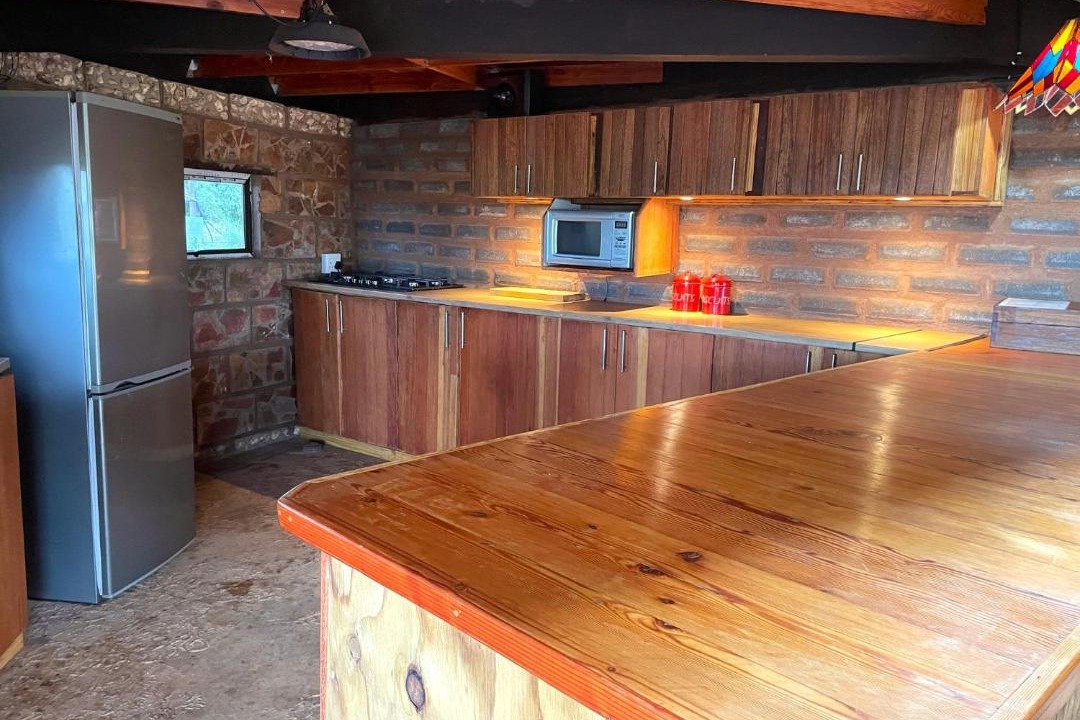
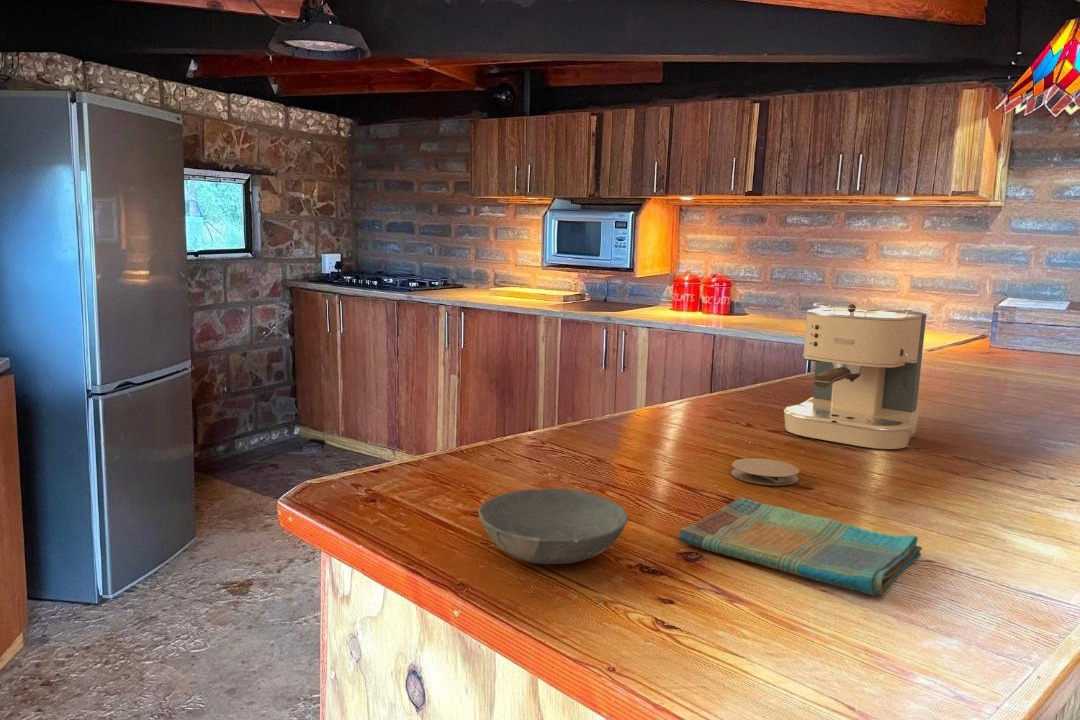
+ coaster [730,457,800,487]
+ coffee maker [783,301,927,450]
+ dish towel [677,497,923,596]
+ bowl [477,488,629,565]
